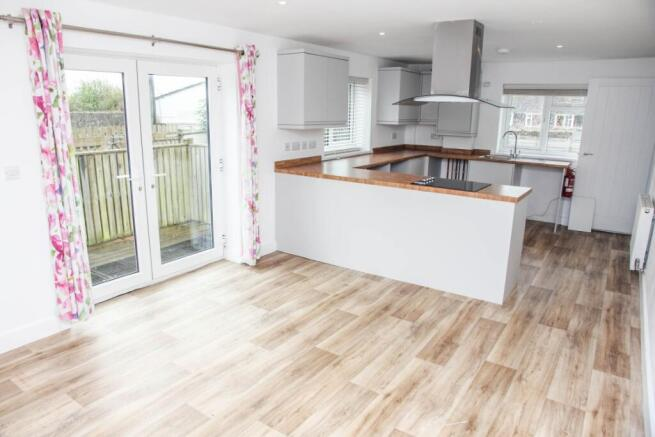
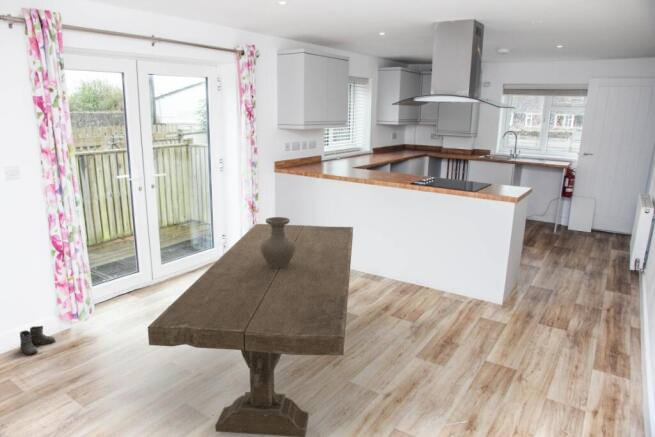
+ dining table [147,223,354,437]
+ vase [260,216,296,268]
+ boots [14,325,56,356]
